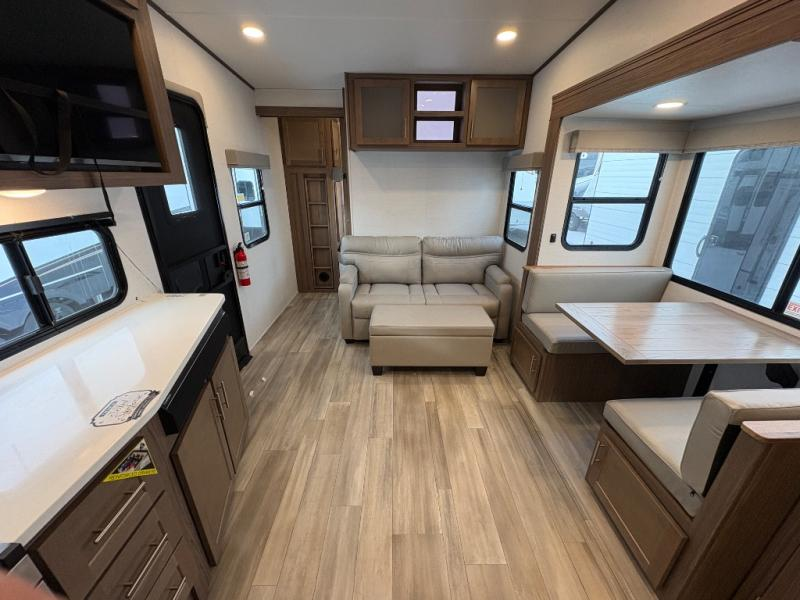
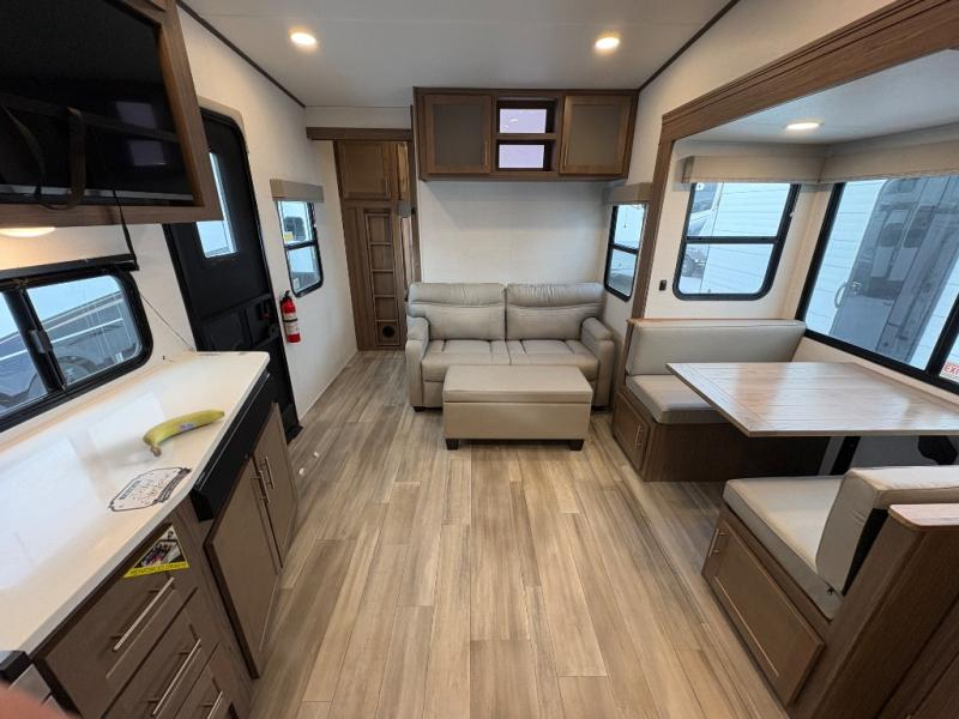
+ fruit [141,409,225,459]
